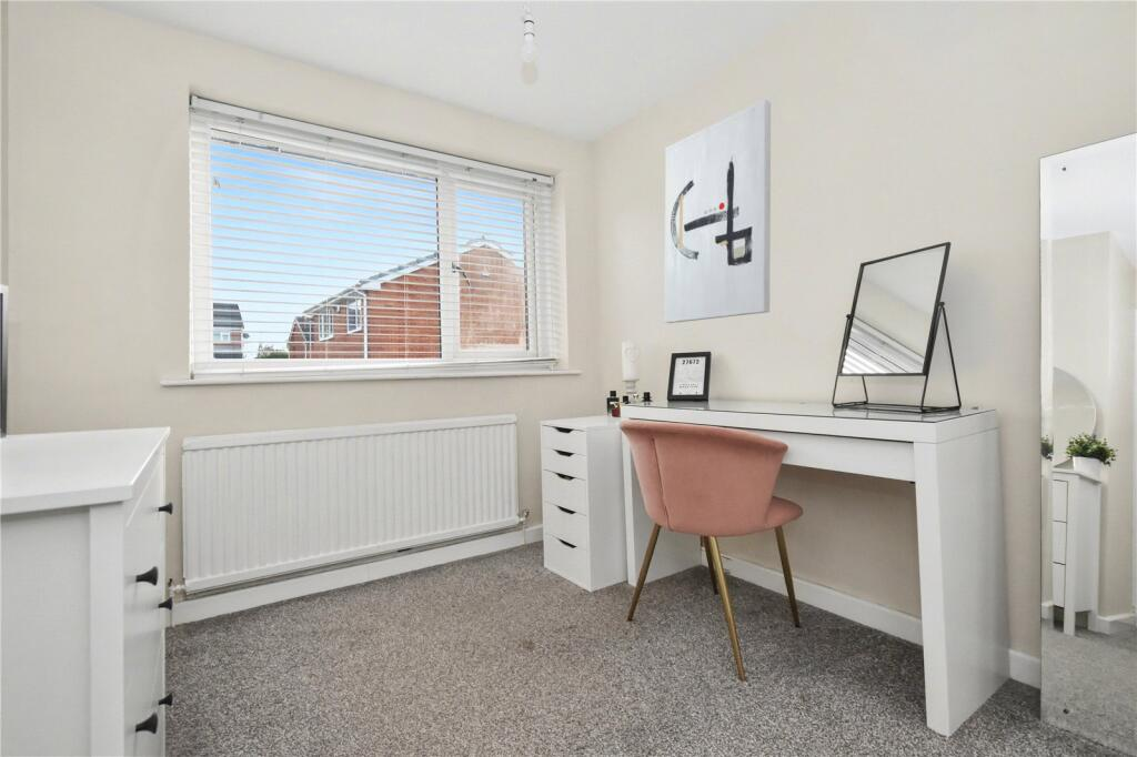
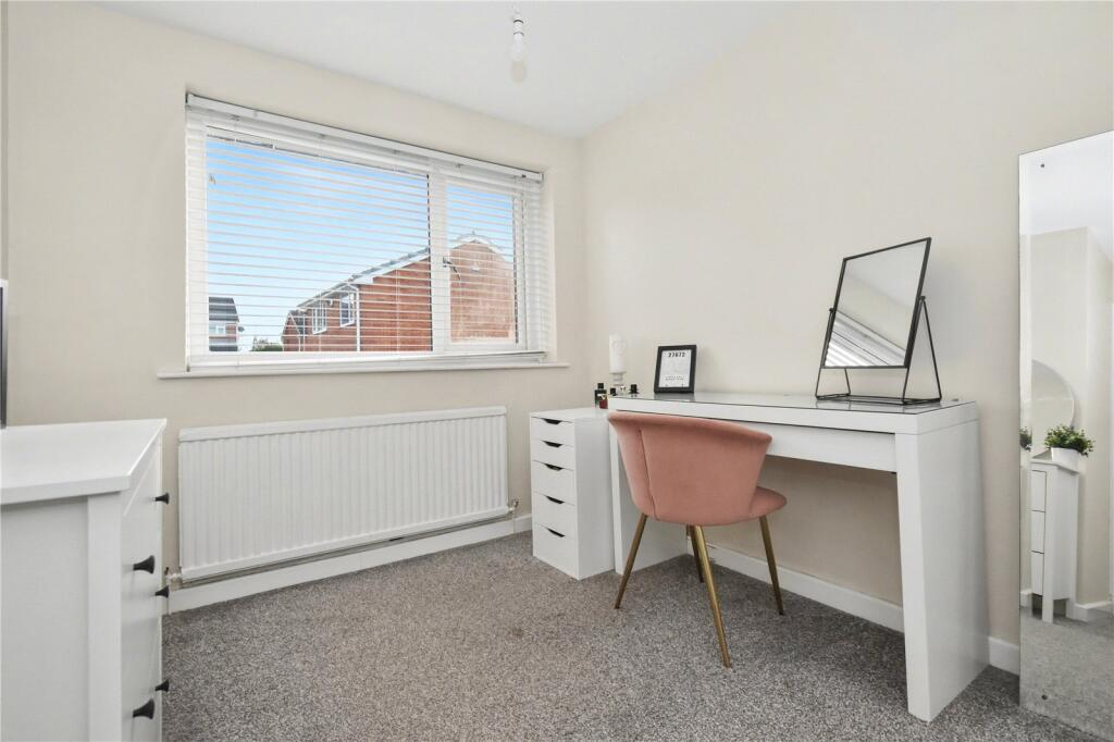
- wall art [664,99,772,324]
